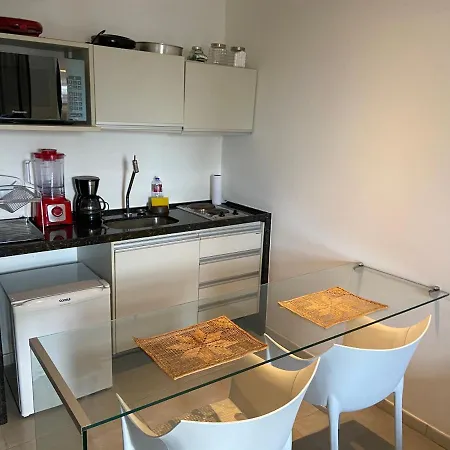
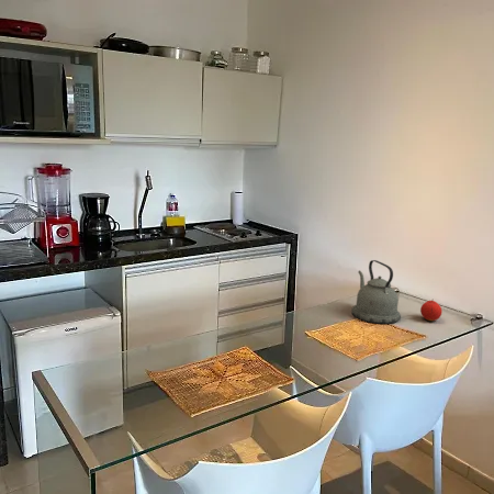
+ kettle [350,259,402,325]
+ fruit [419,300,444,322]
